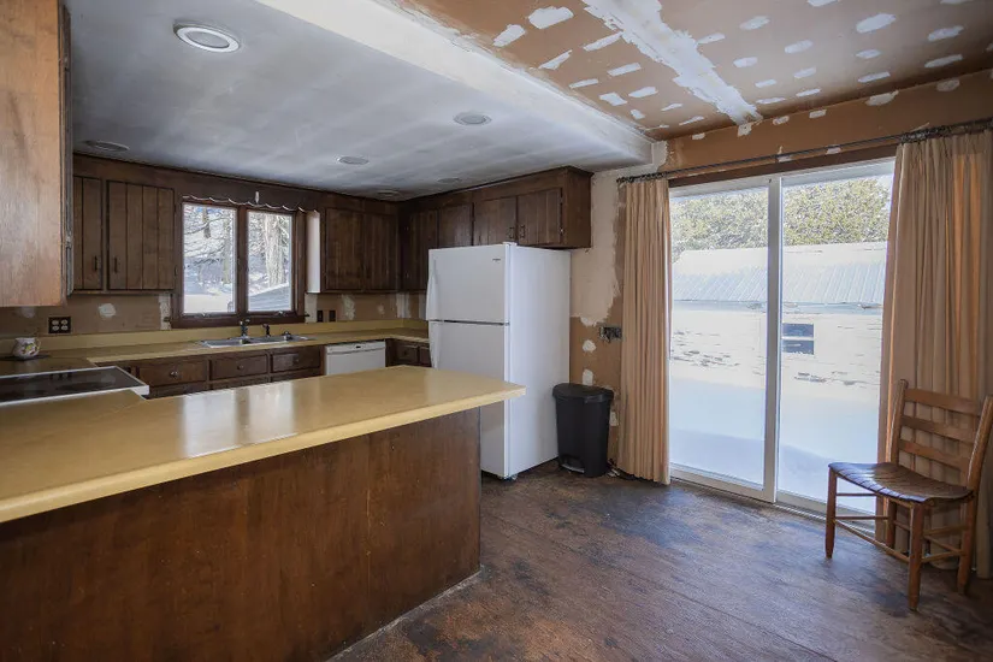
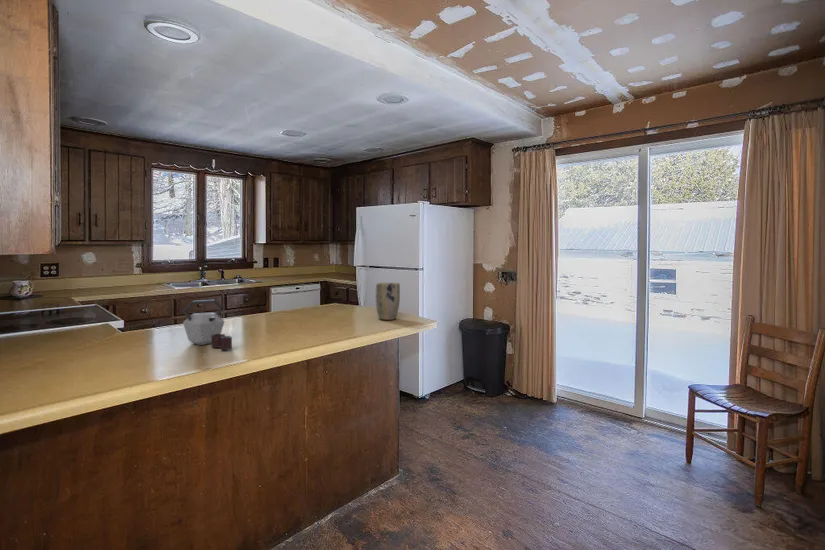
+ kettle [182,299,233,351]
+ plant pot [374,282,401,321]
